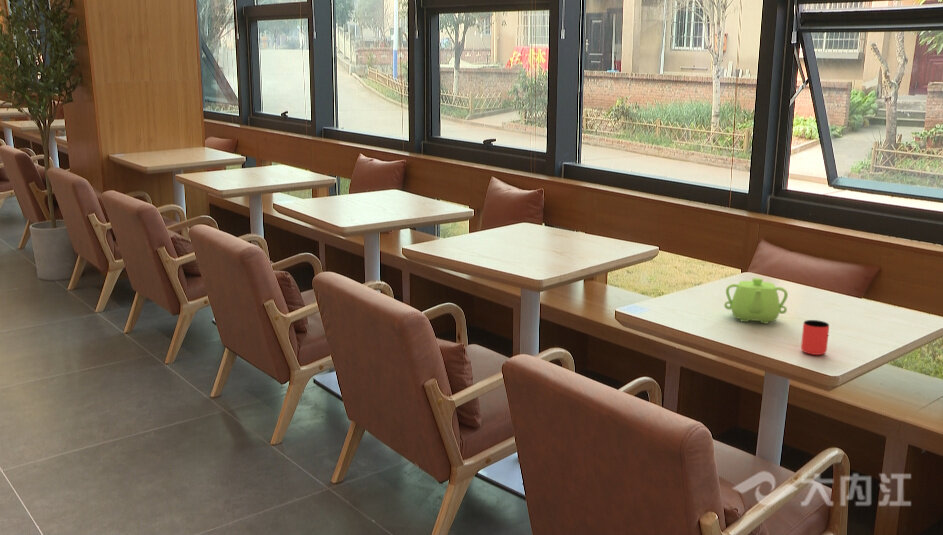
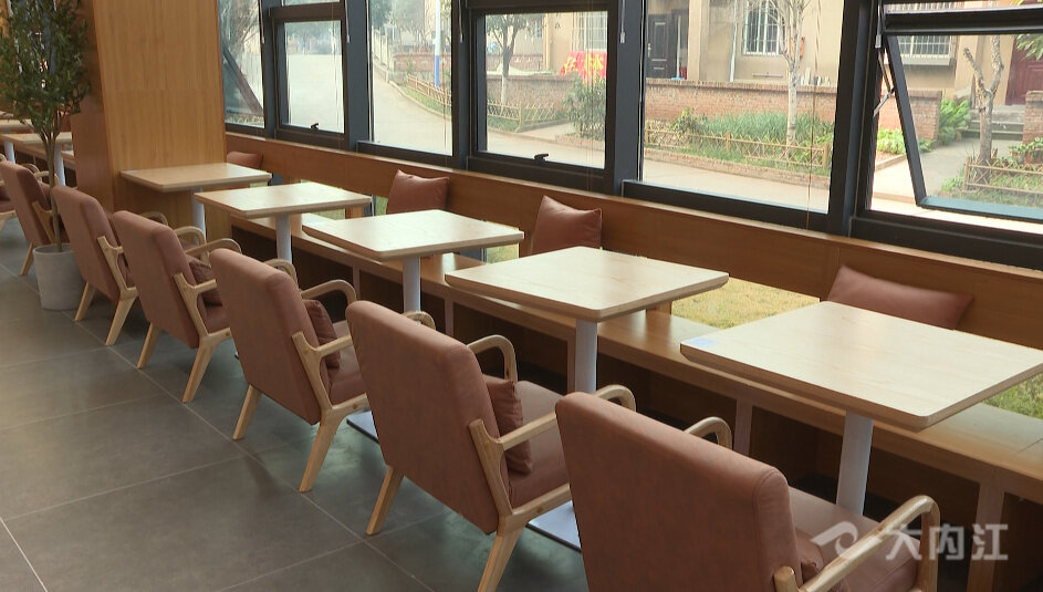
- teapot [723,277,789,325]
- cup [800,319,830,356]
